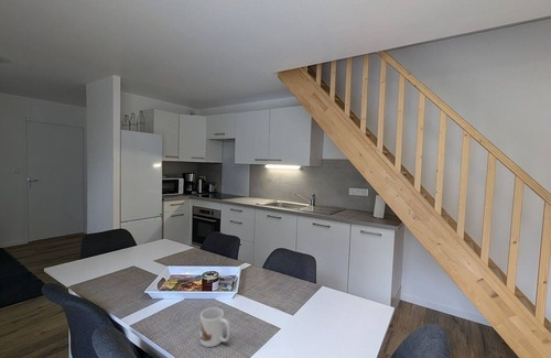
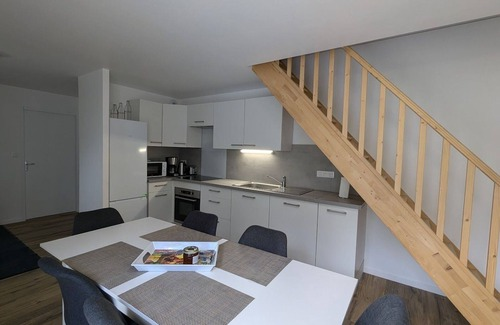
- mug [198,306,231,348]
